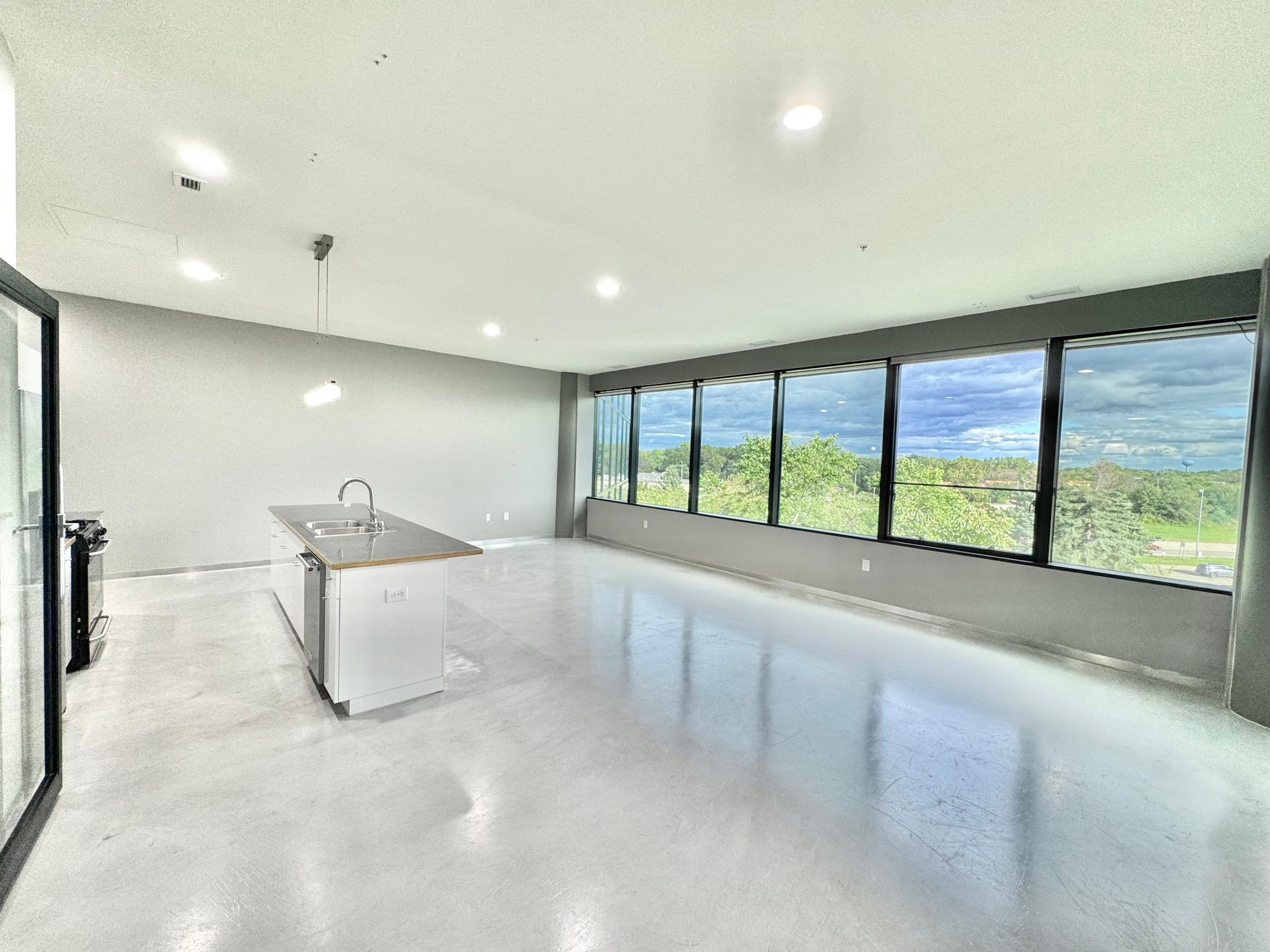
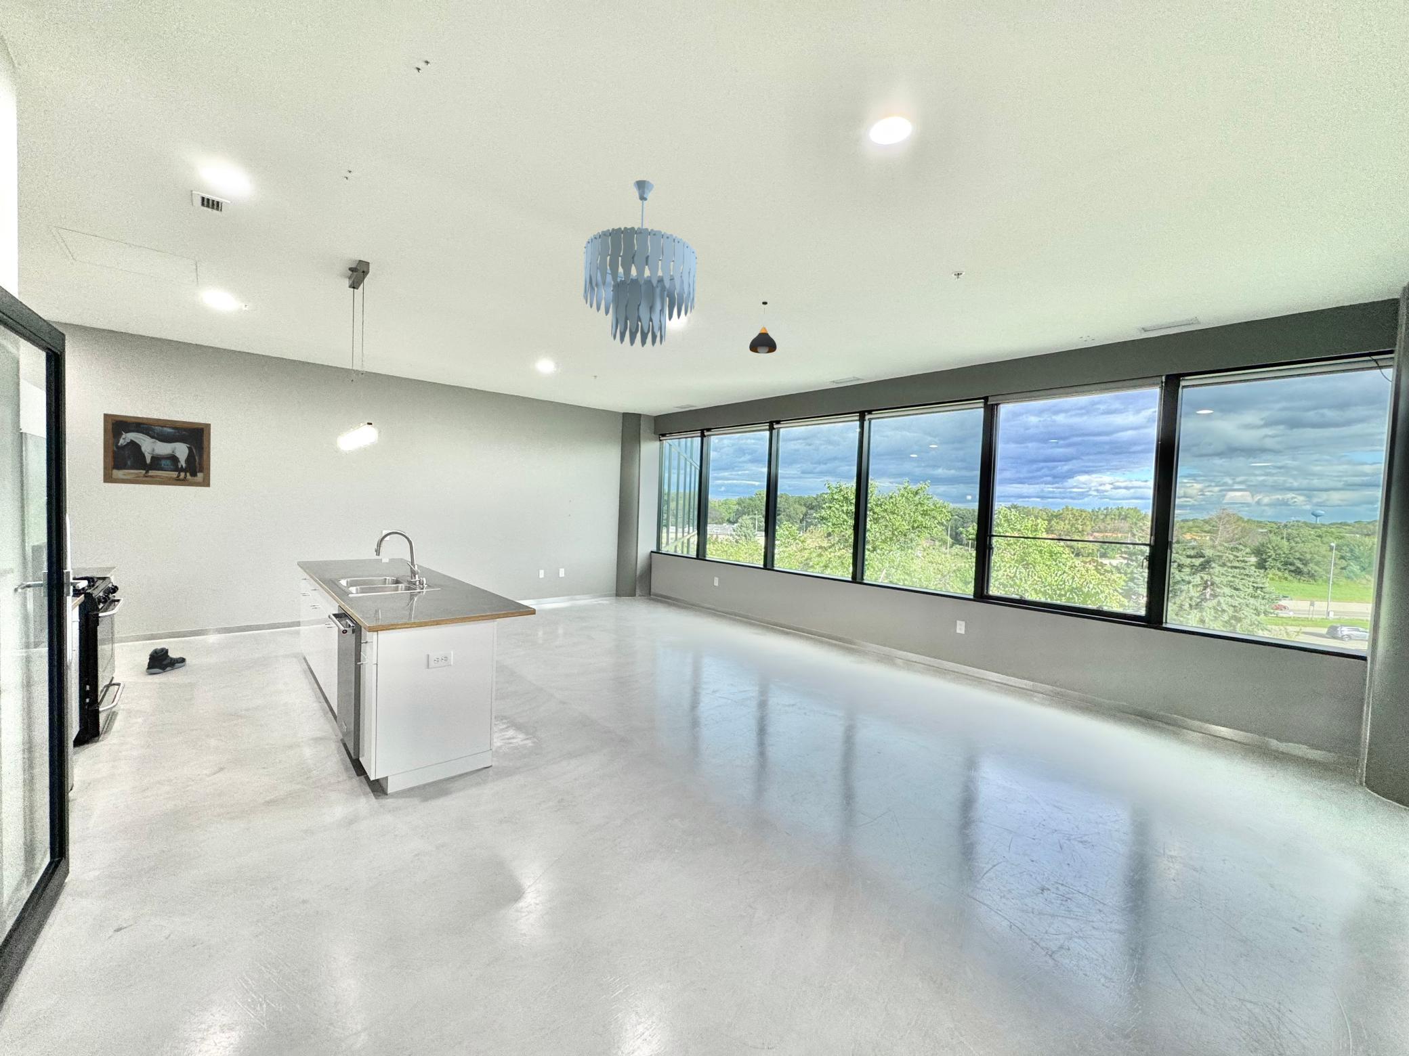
+ wall art [102,413,211,488]
+ ceiling light fixture [582,180,698,348]
+ sneaker [145,647,187,674]
+ pendant light [749,301,778,354]
